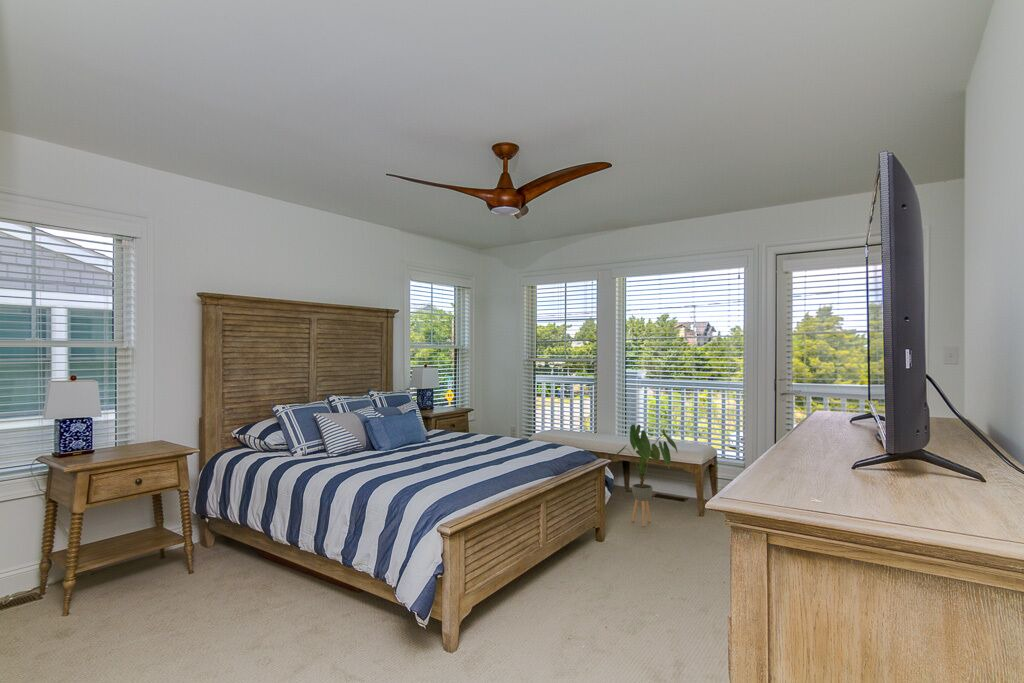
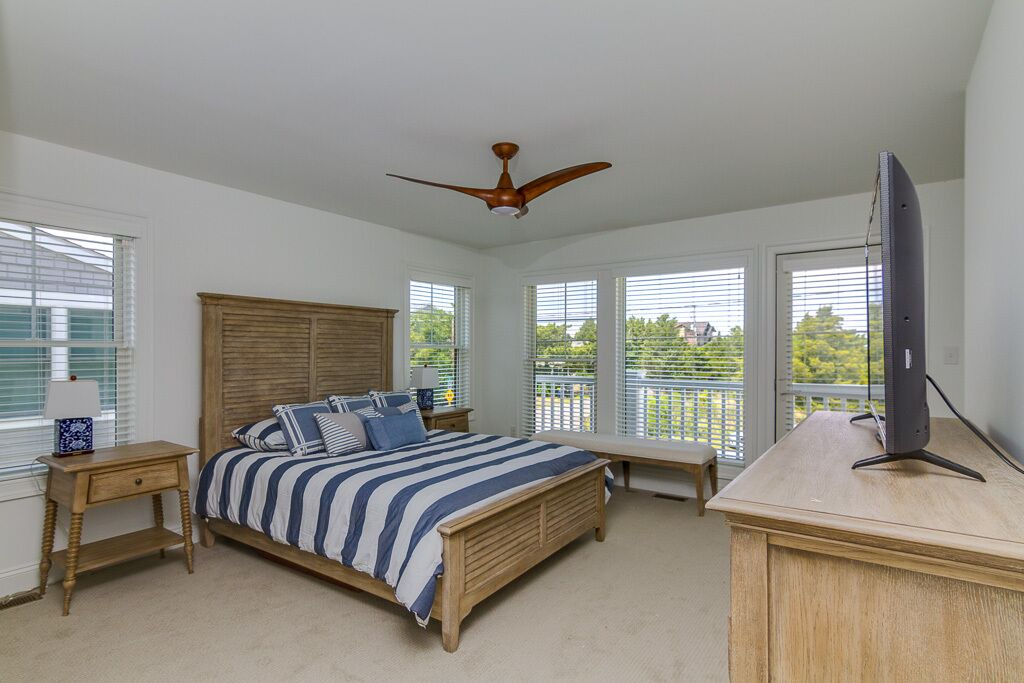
- house plant [613,424,678,527]
